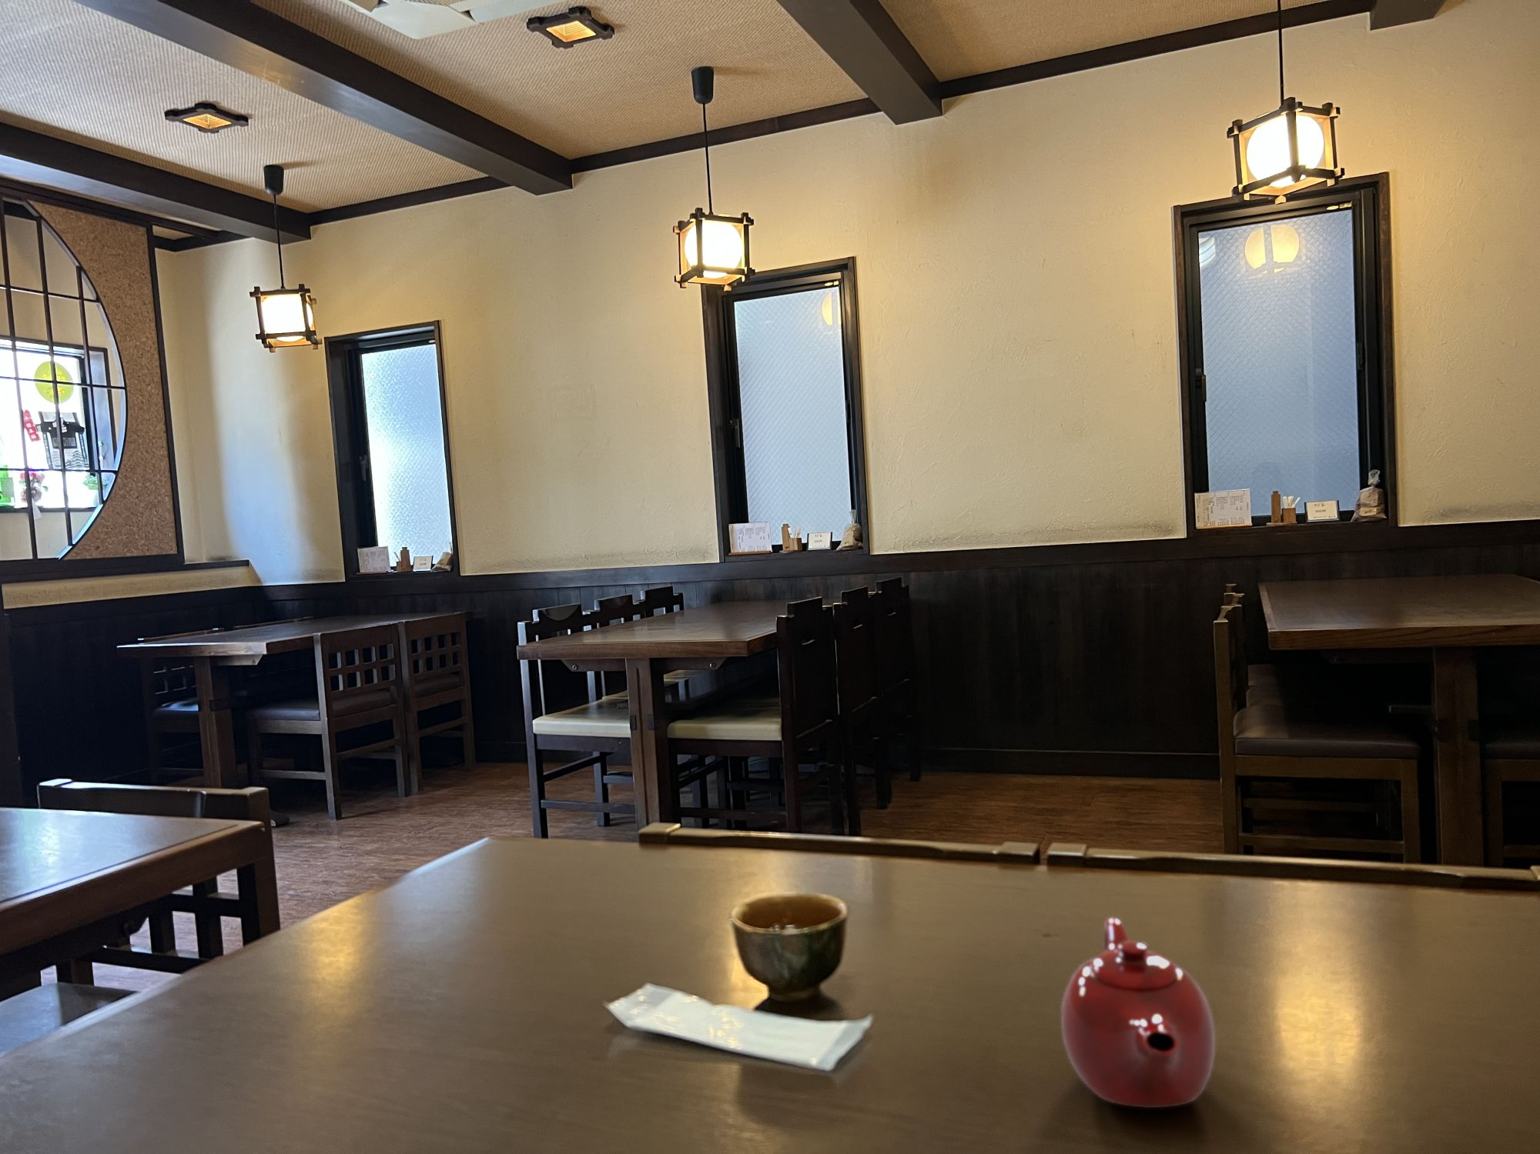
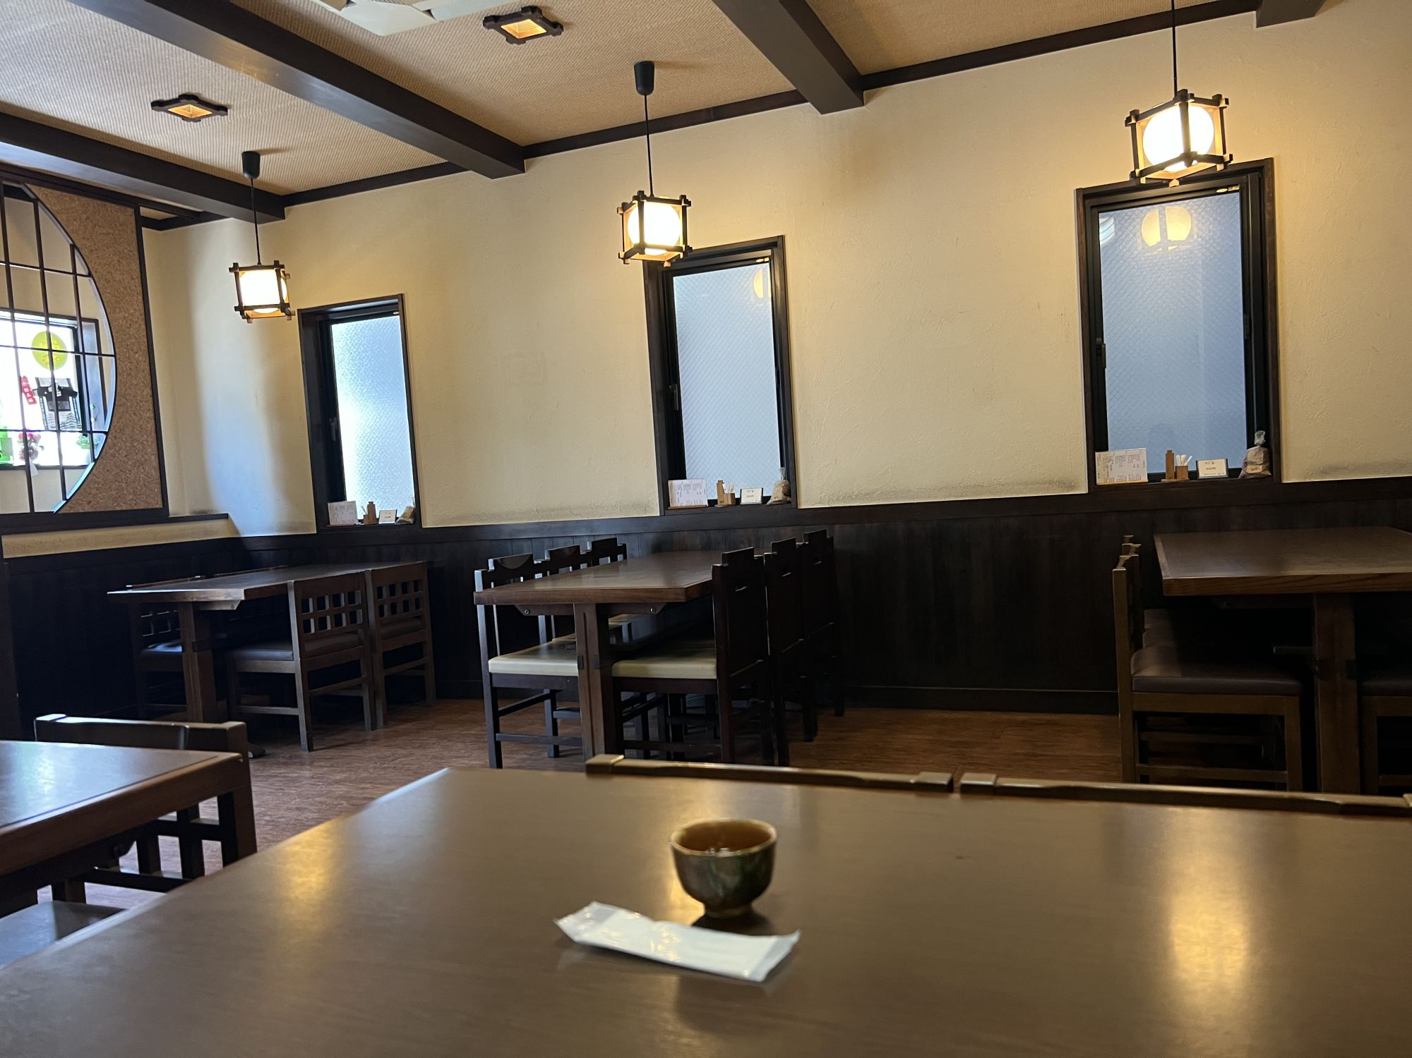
- teapot [1060,916,1216,1109]
